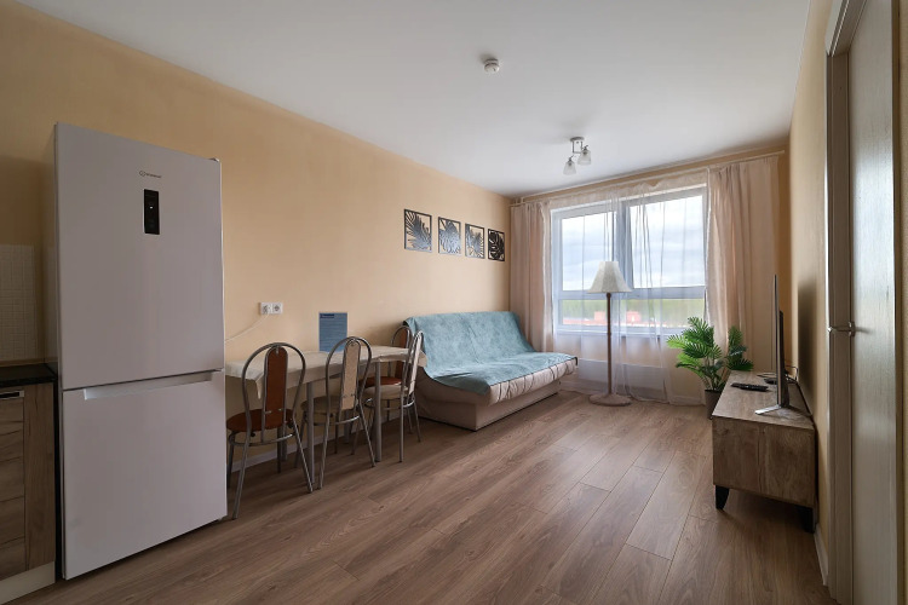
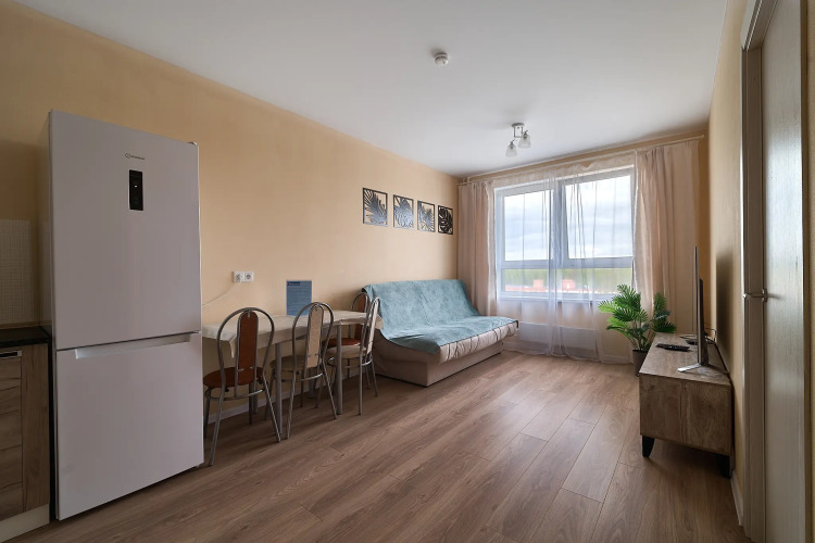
- floor lamp [586,260,633,408]
